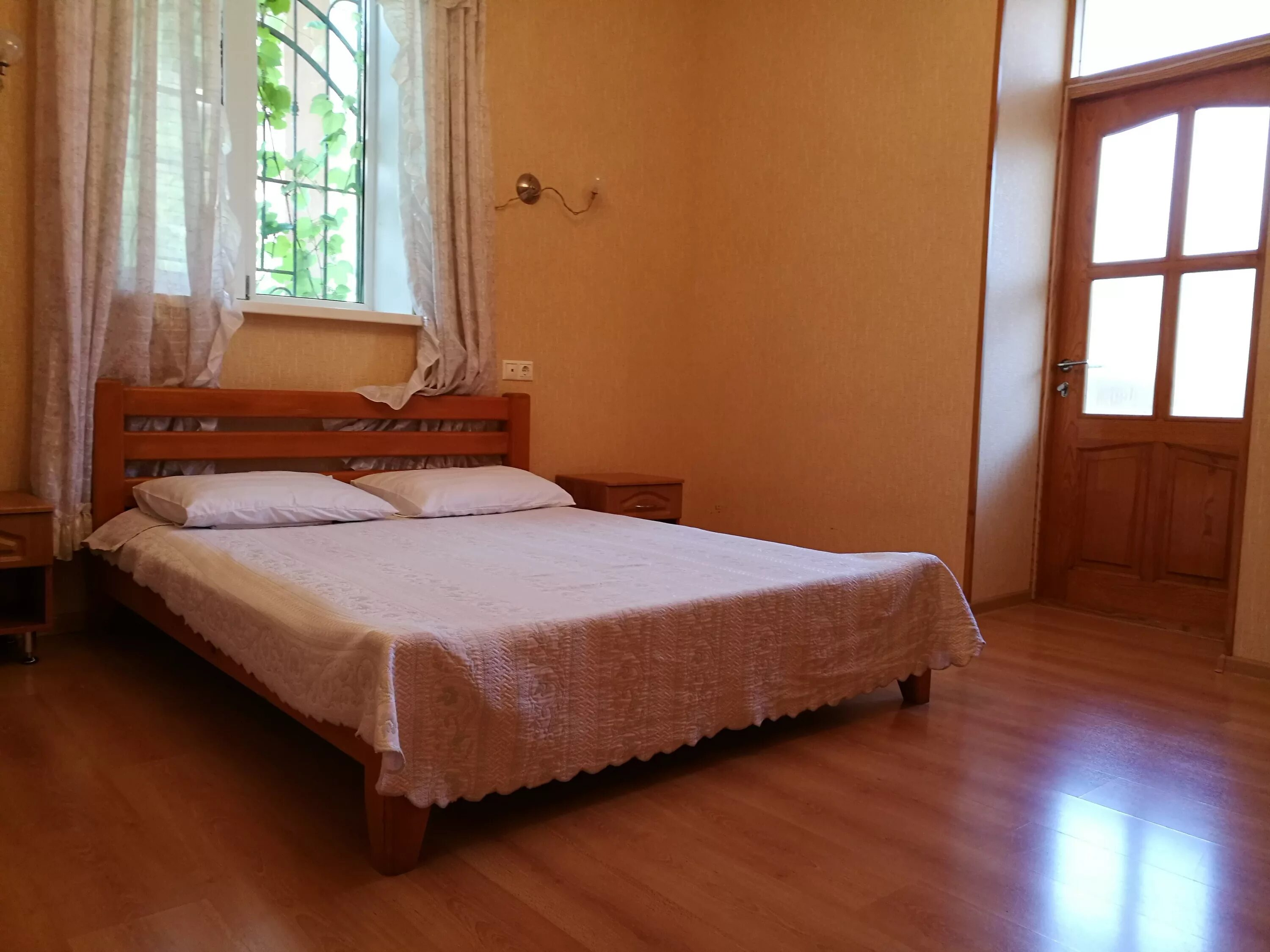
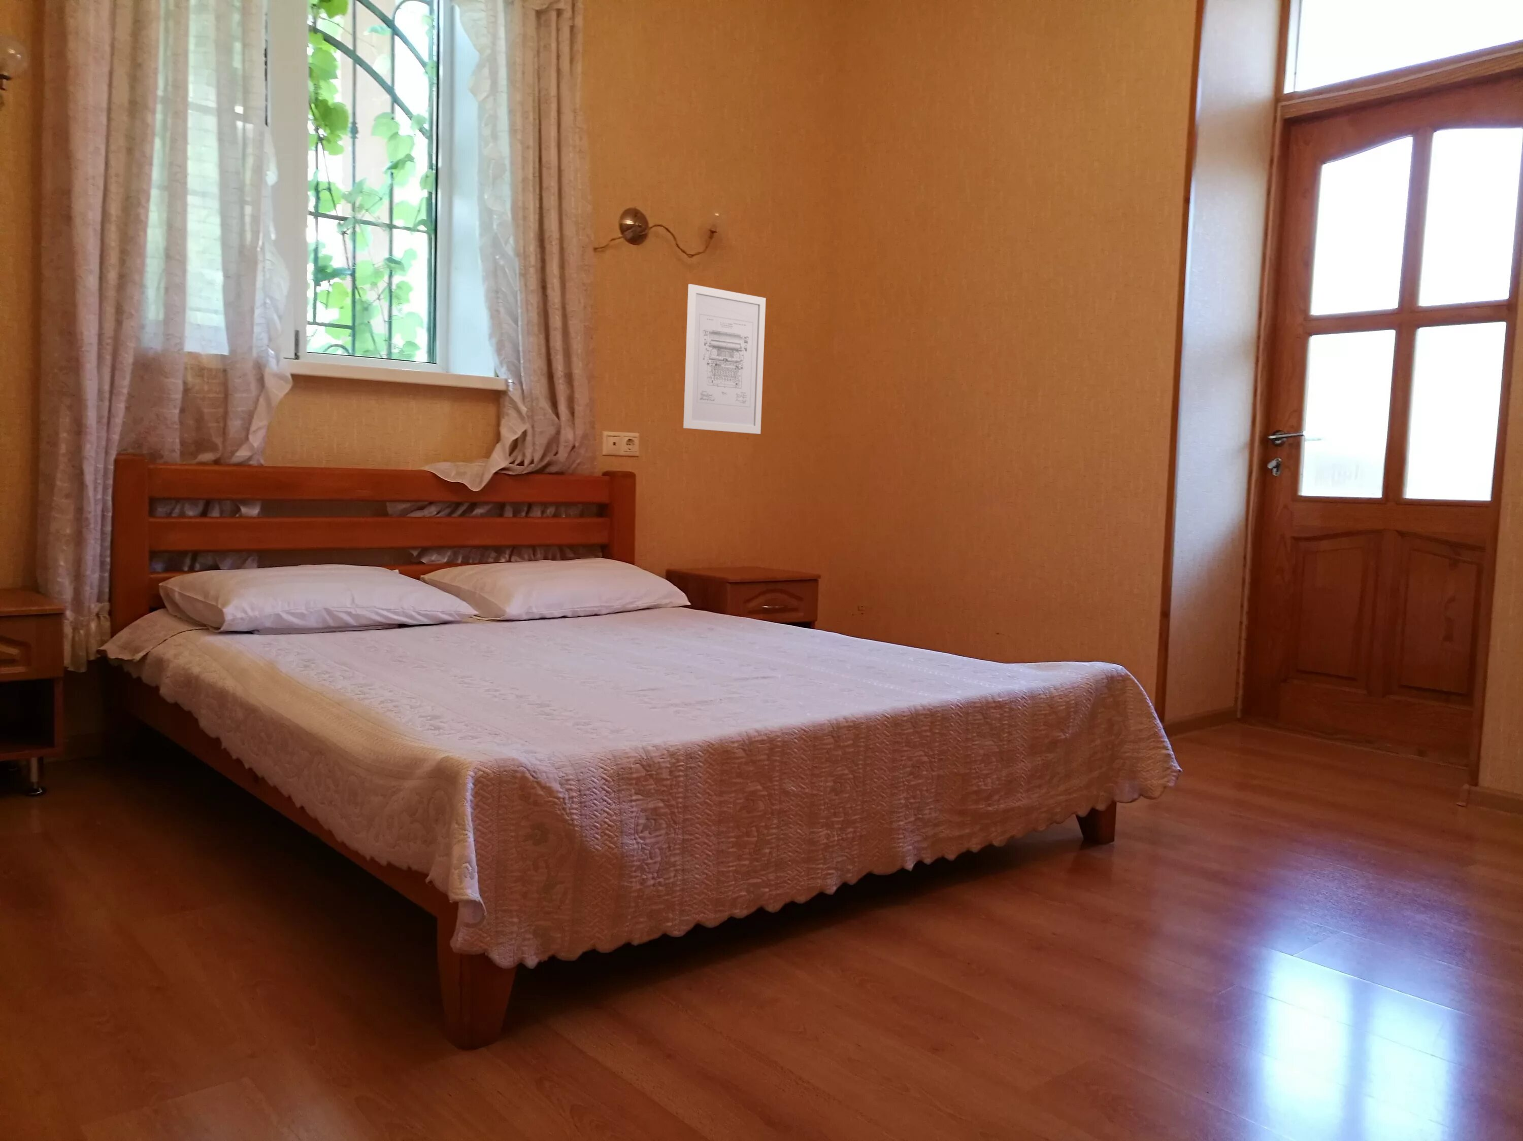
+ wall art [682,284,766,435]
